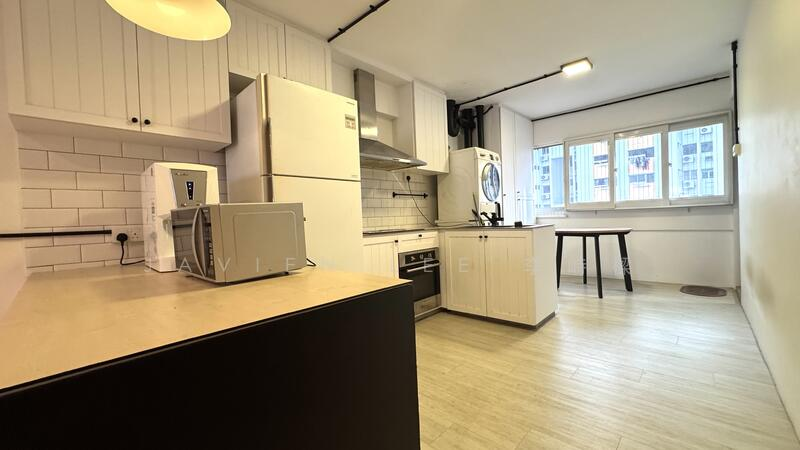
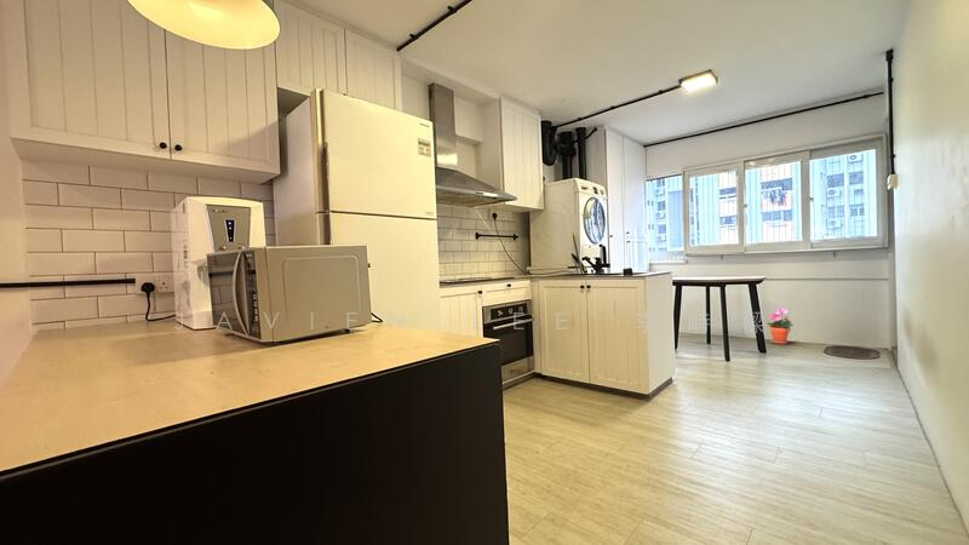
+ potted plant [767,306,795,345]
